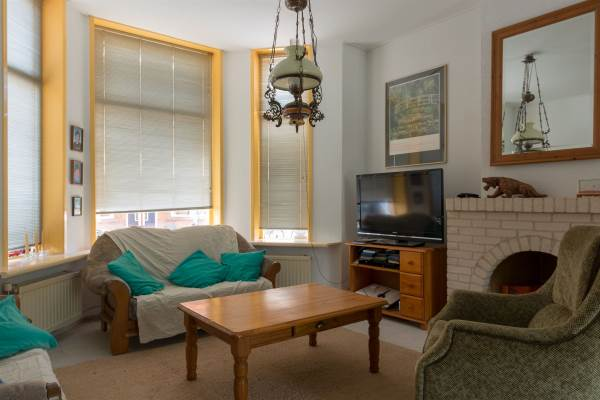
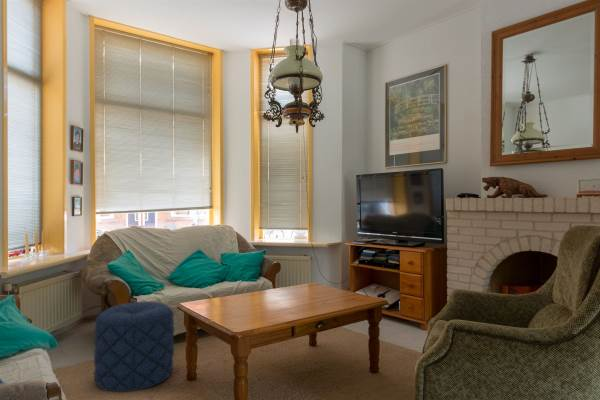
+ pouf [93,301,175,393]
